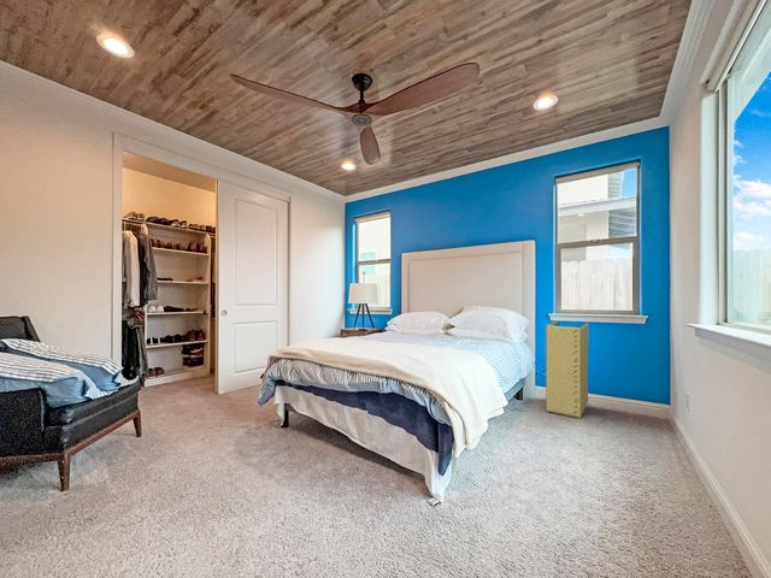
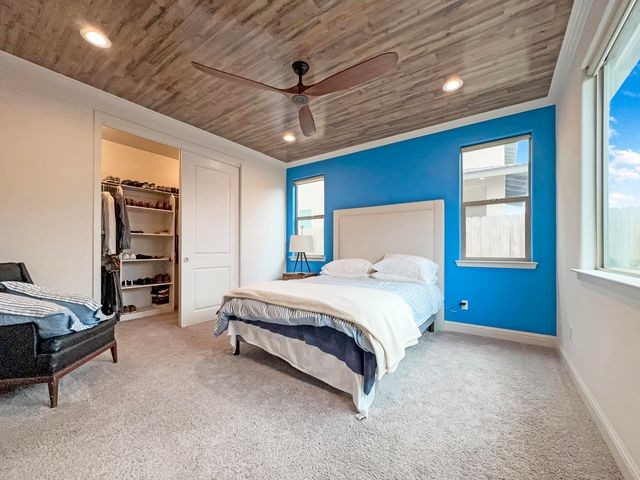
- laundry hamper [545,320,589,419]
